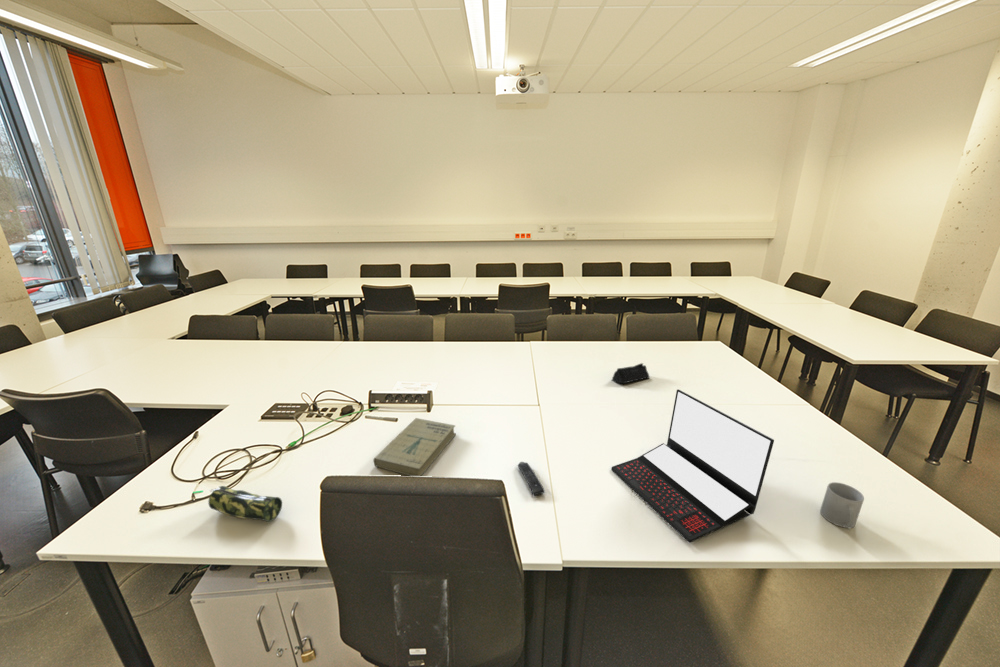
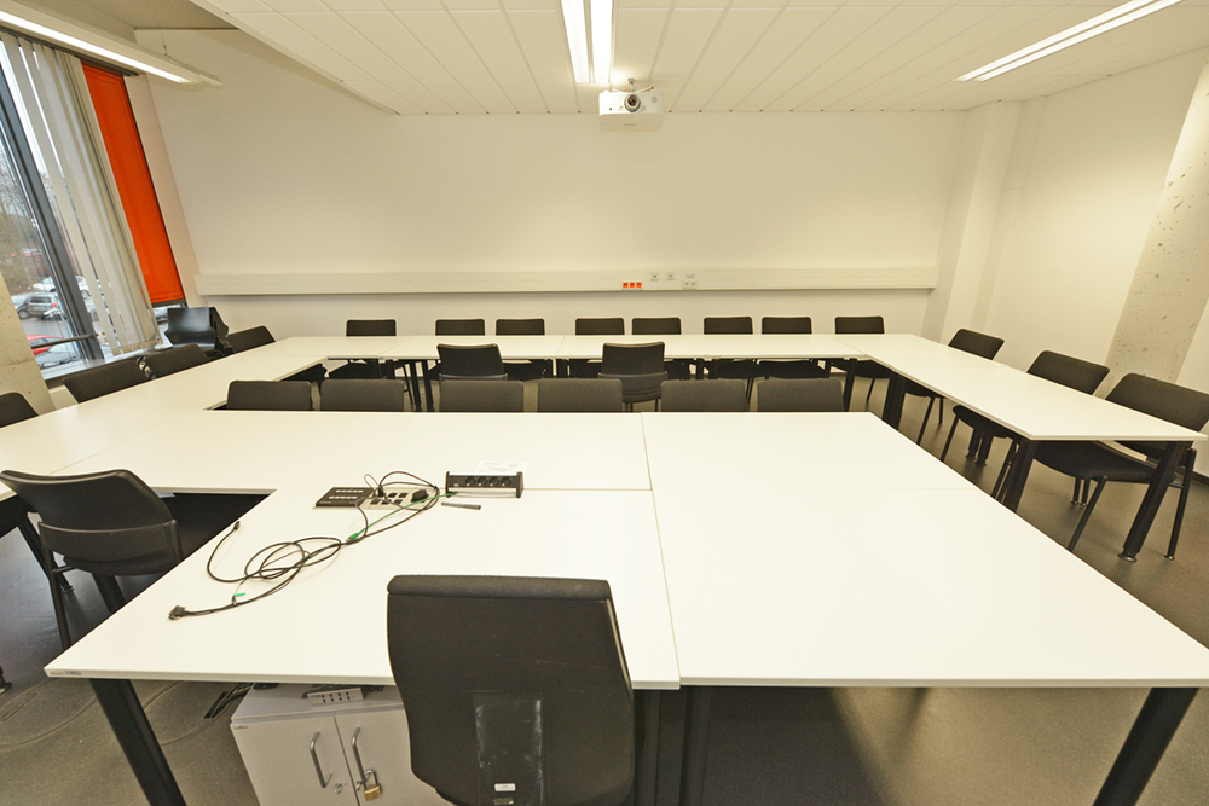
- pencil case [207,485,283,523]
- laptop [610,388,775,543]
- remote control [517,461,546,496]
- mug [819,481,865,529]
- book [373,417,457,477]
- speaker [611,362,651,384]
